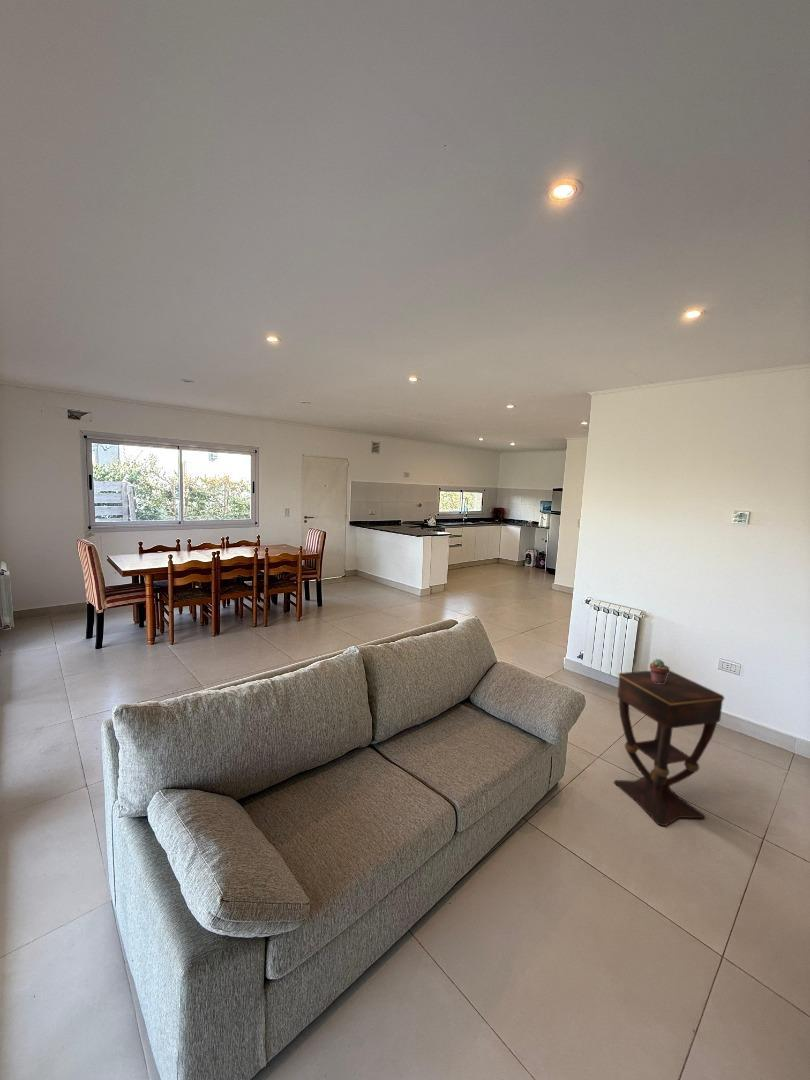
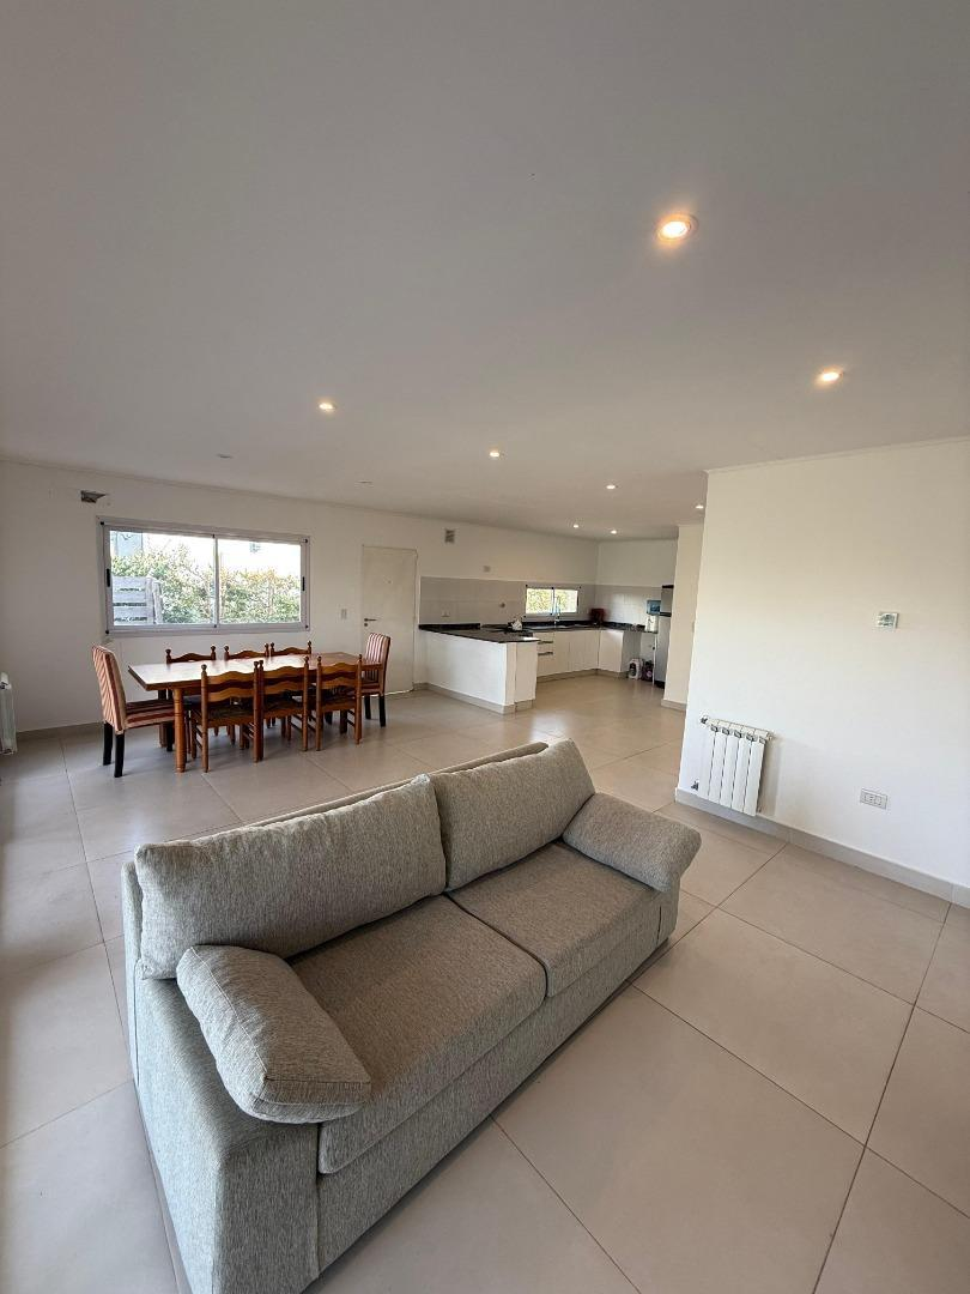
- side table [612,669,726,827]
- potted succulent [649,658,670,683]
